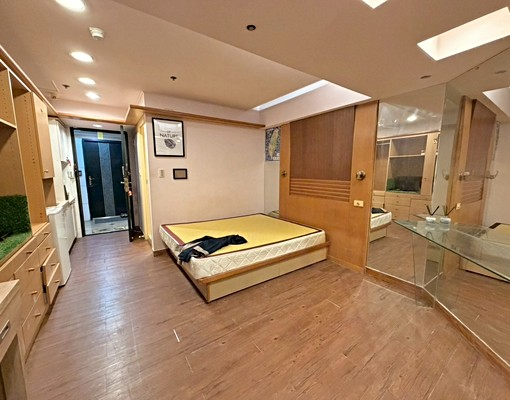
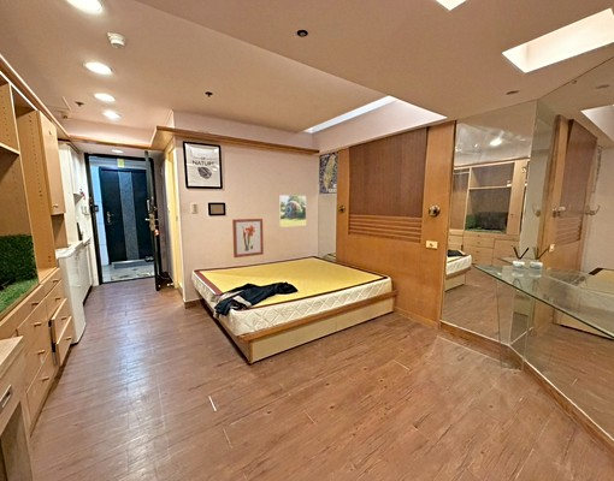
+ wall art [231,218,265,259]
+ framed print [278,194,307,228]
